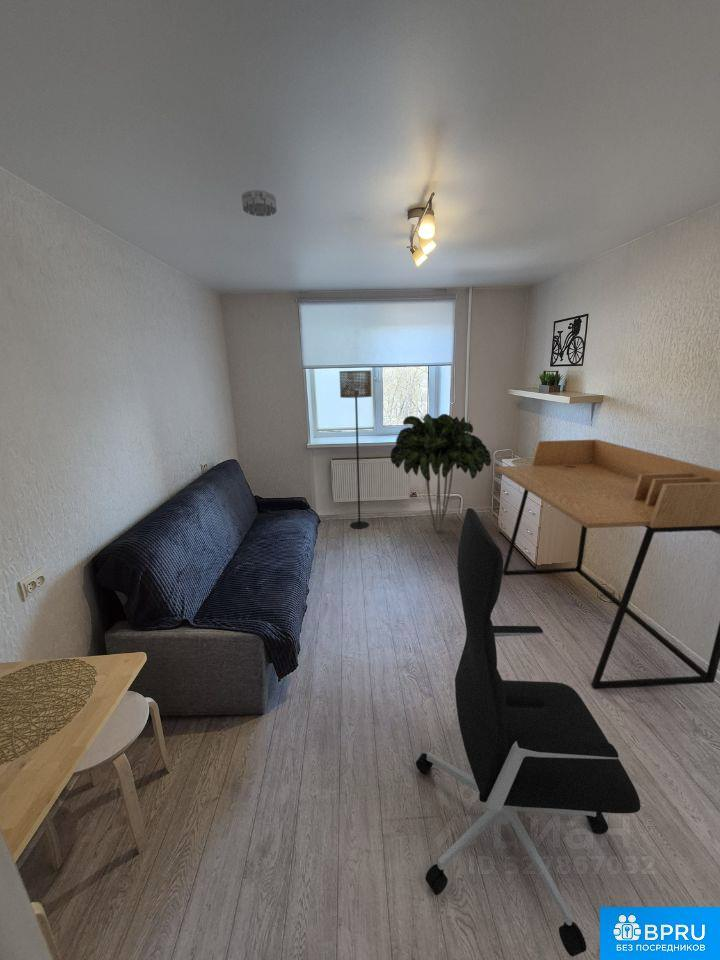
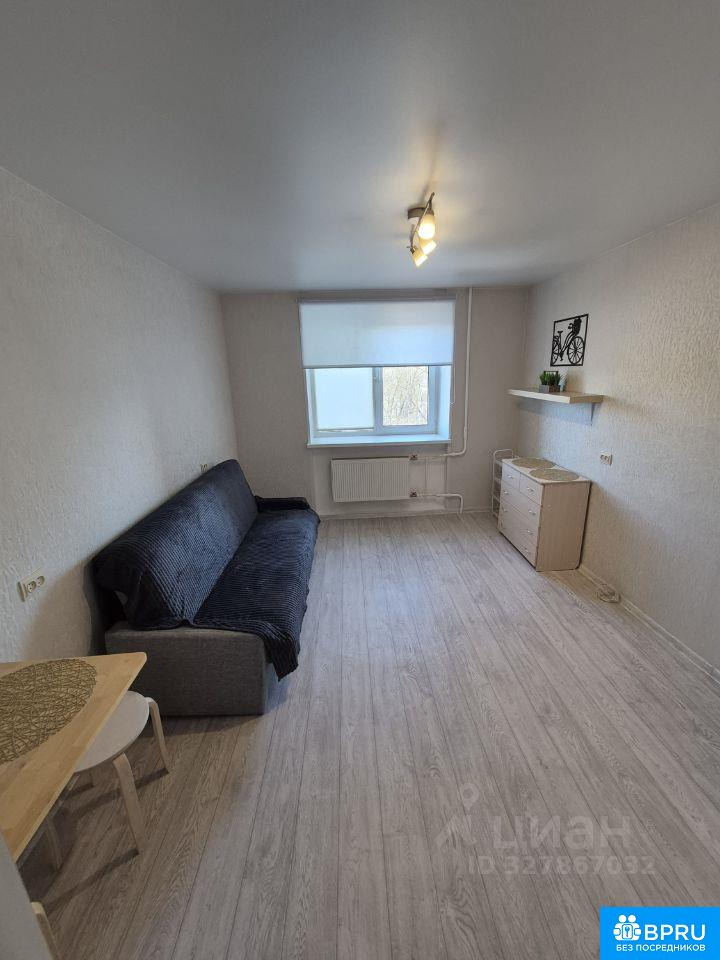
- indoor plant [390,413,492,534]
- smoke detector [241,189,278,217]
- office chair [415,507,642,958]
- floor lamp [338,370,373,530]
- desk [493,439,720,689]
